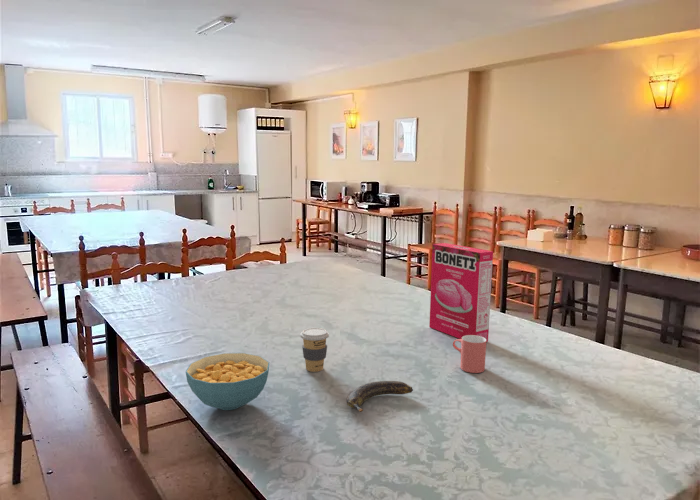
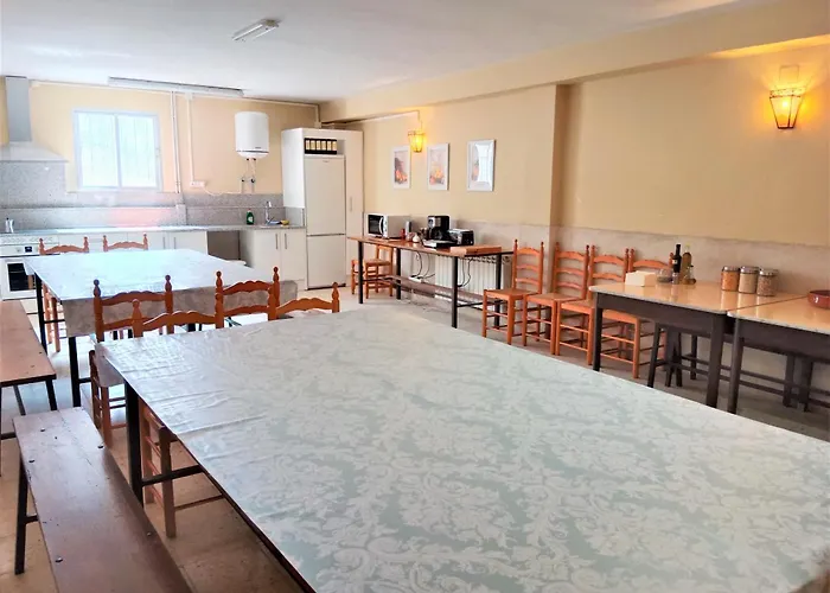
- cereal box [428,242,494,342]
- cereal bowl [185,352,271,411]
- banana [346,380,414,413]
- cup [452,335,487,374]
- coffee cup [299,327,330,373]
